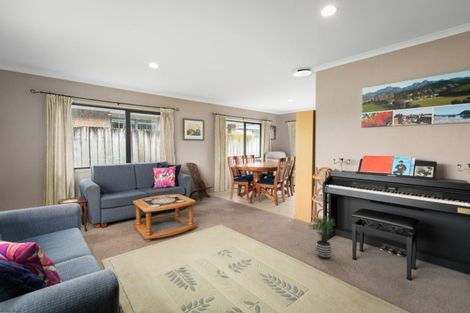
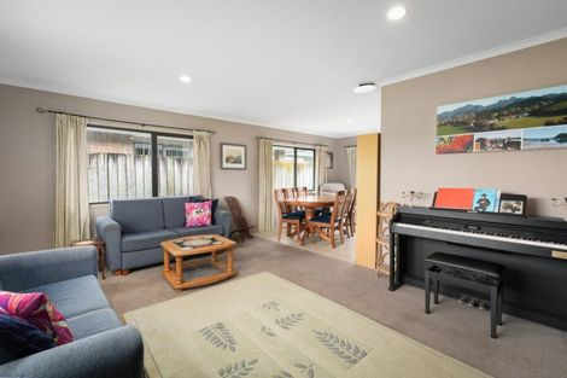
- potted plant [307,216,336,260]
